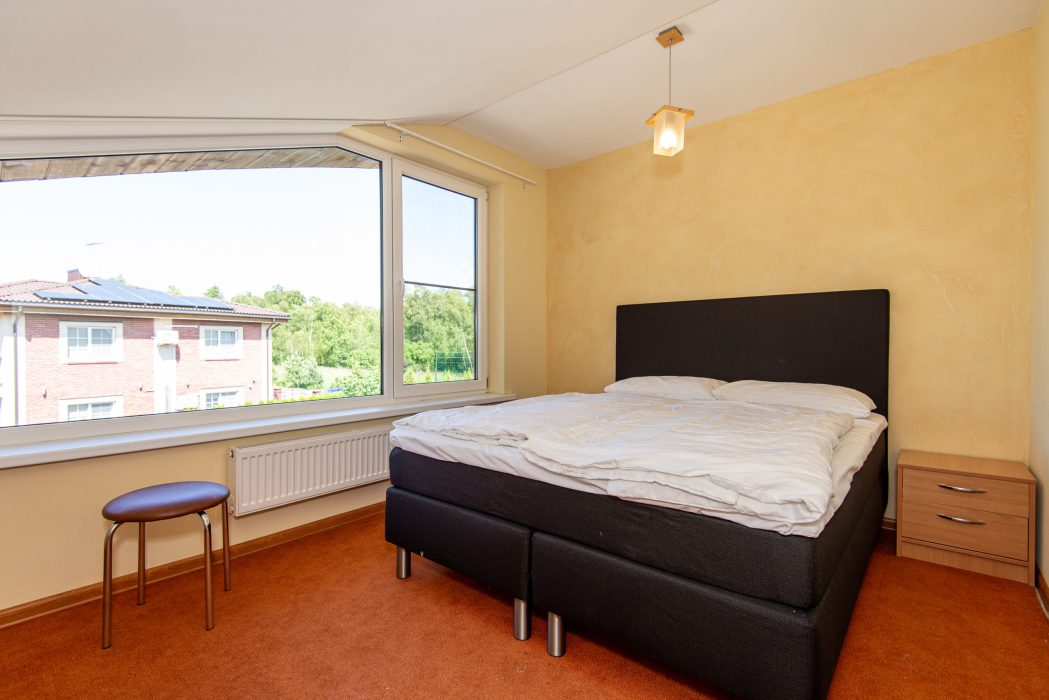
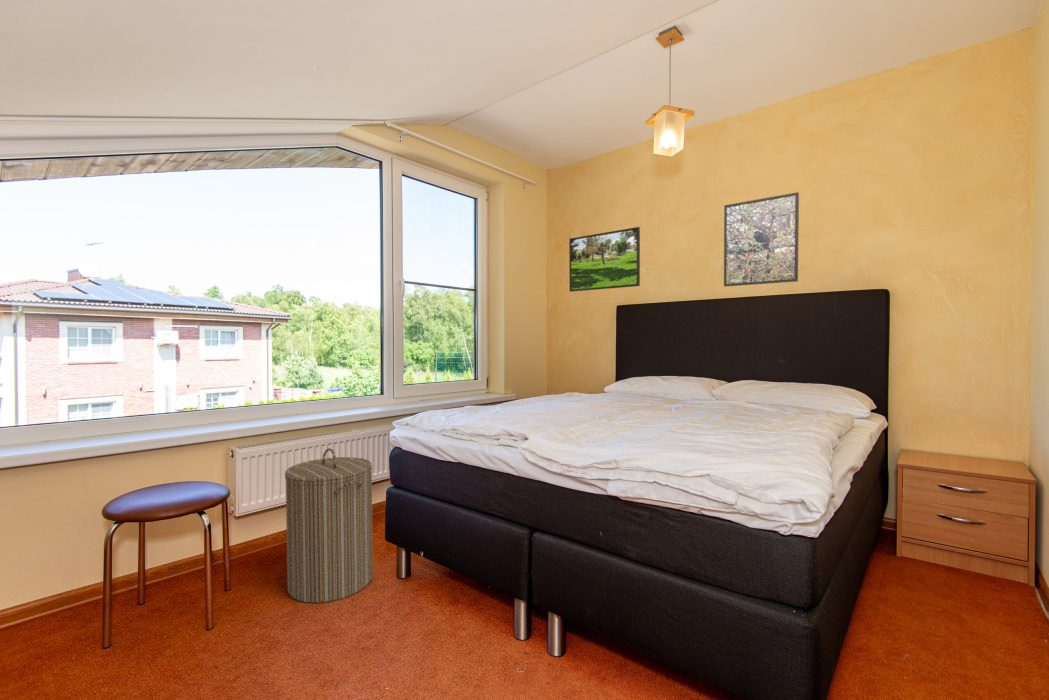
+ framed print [723,191,800,287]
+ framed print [568,226,641,293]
+ laundry hamper [284,447,374,604]
